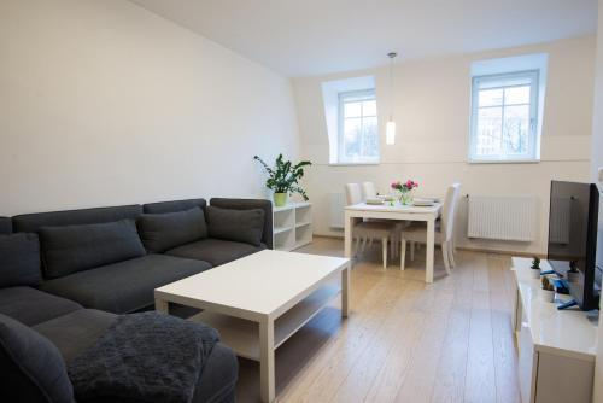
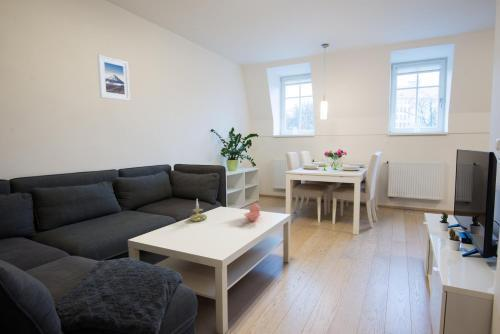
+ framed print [96,53,131,102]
+ candle holder [188,199,207,222]
+ decorative bowl [243,202,262,223]
